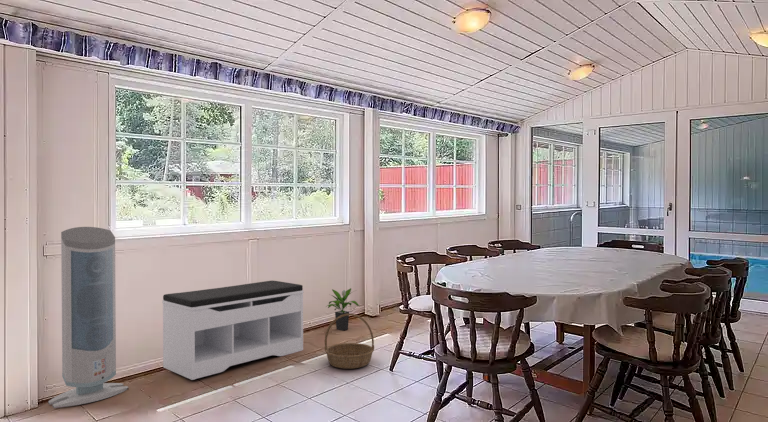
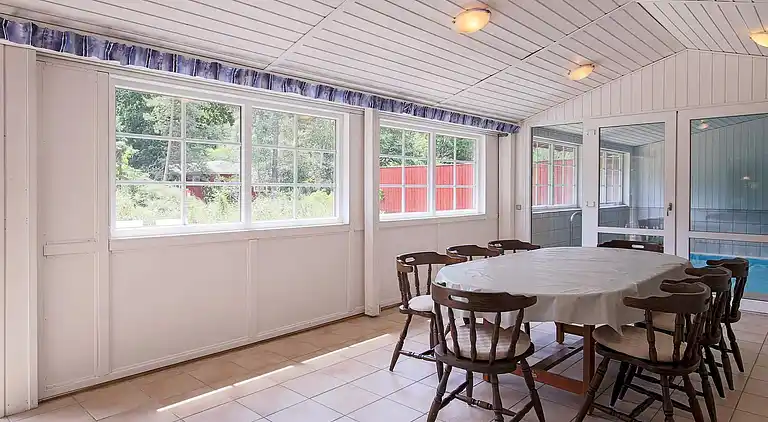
- basket [324,313,375,370]
- air purifier [47,226,129,409]
- bench [161,280,304,381]
- potted plant [326,288,360,332]
